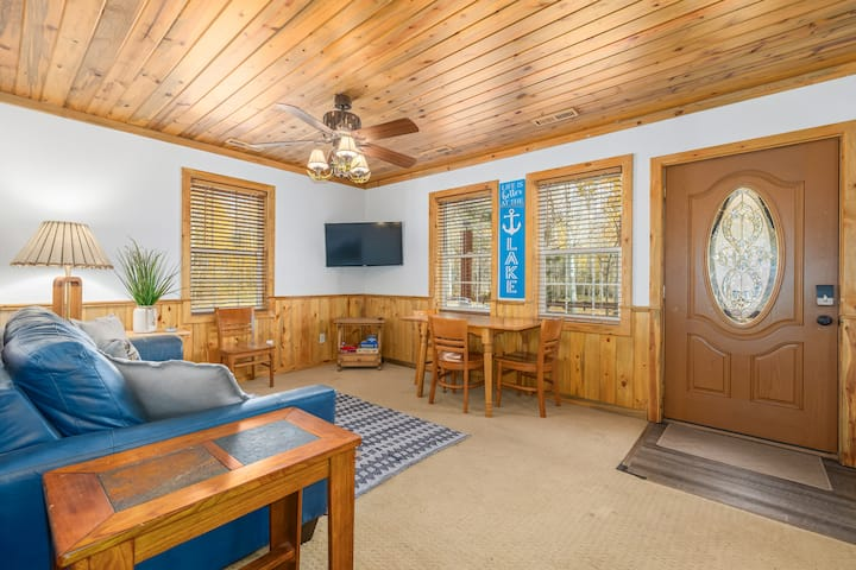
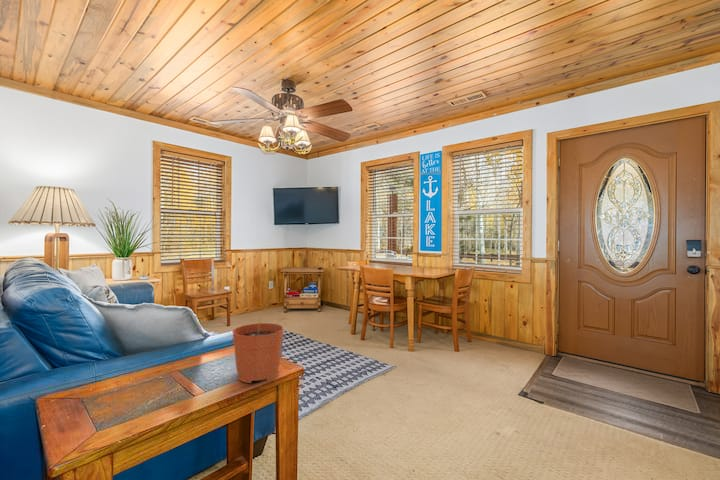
+ plant pot [231,303,285,384]
